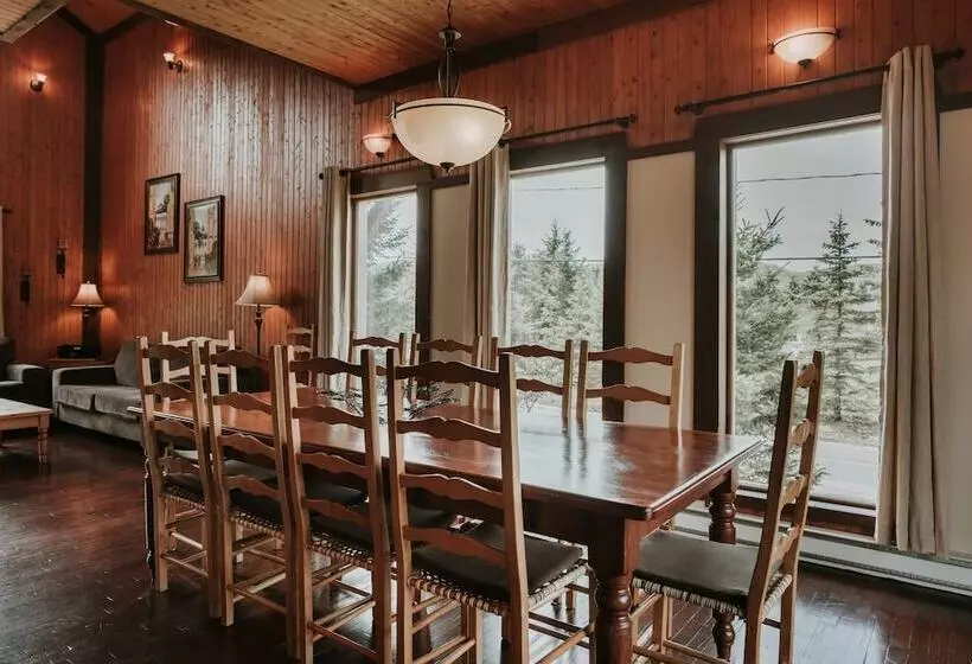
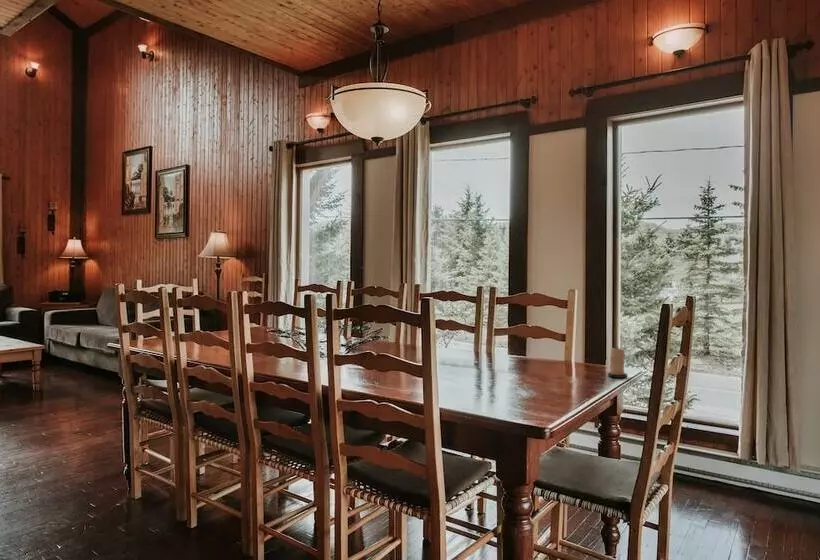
+ candle [607,345,628,379]
